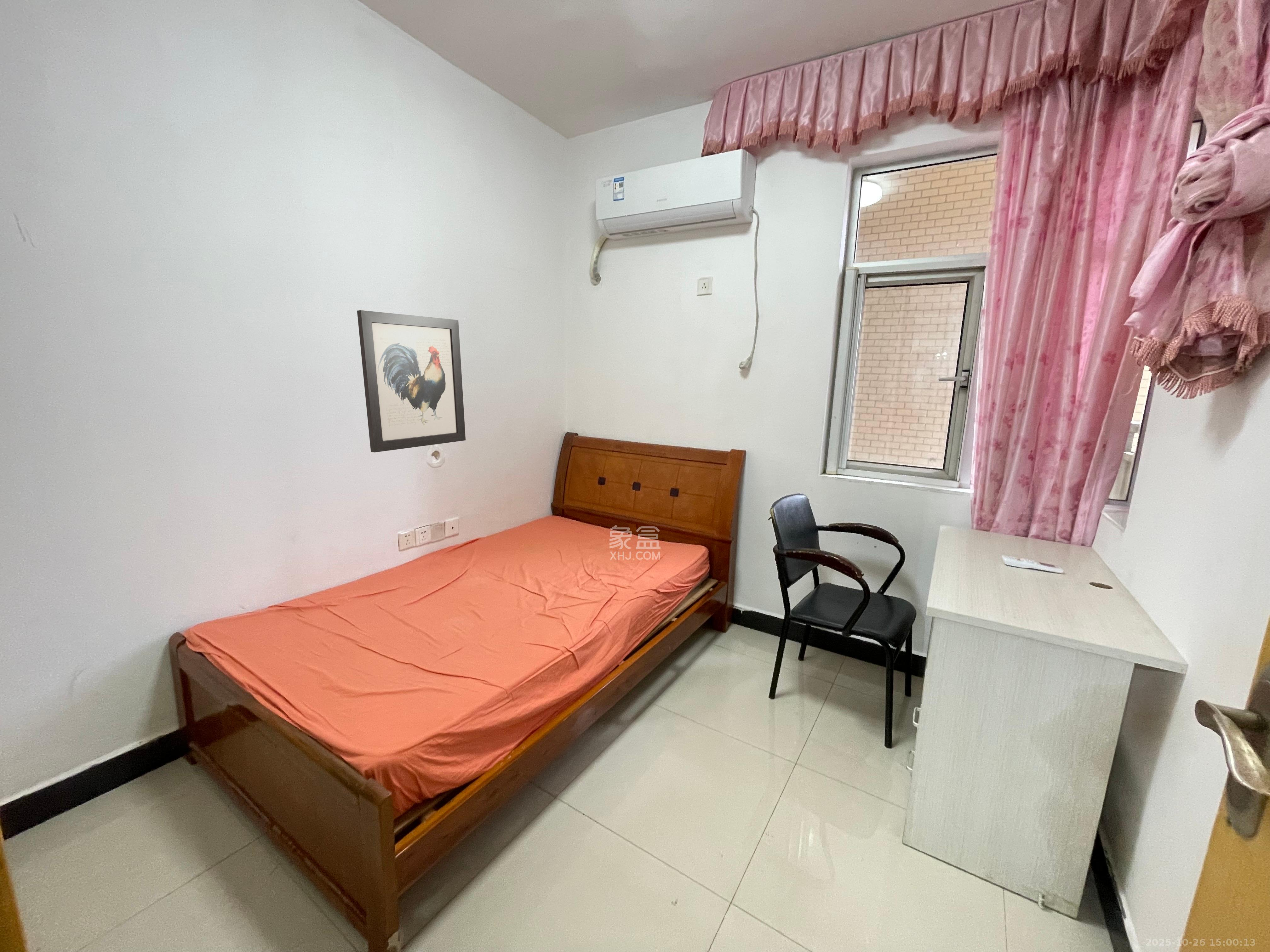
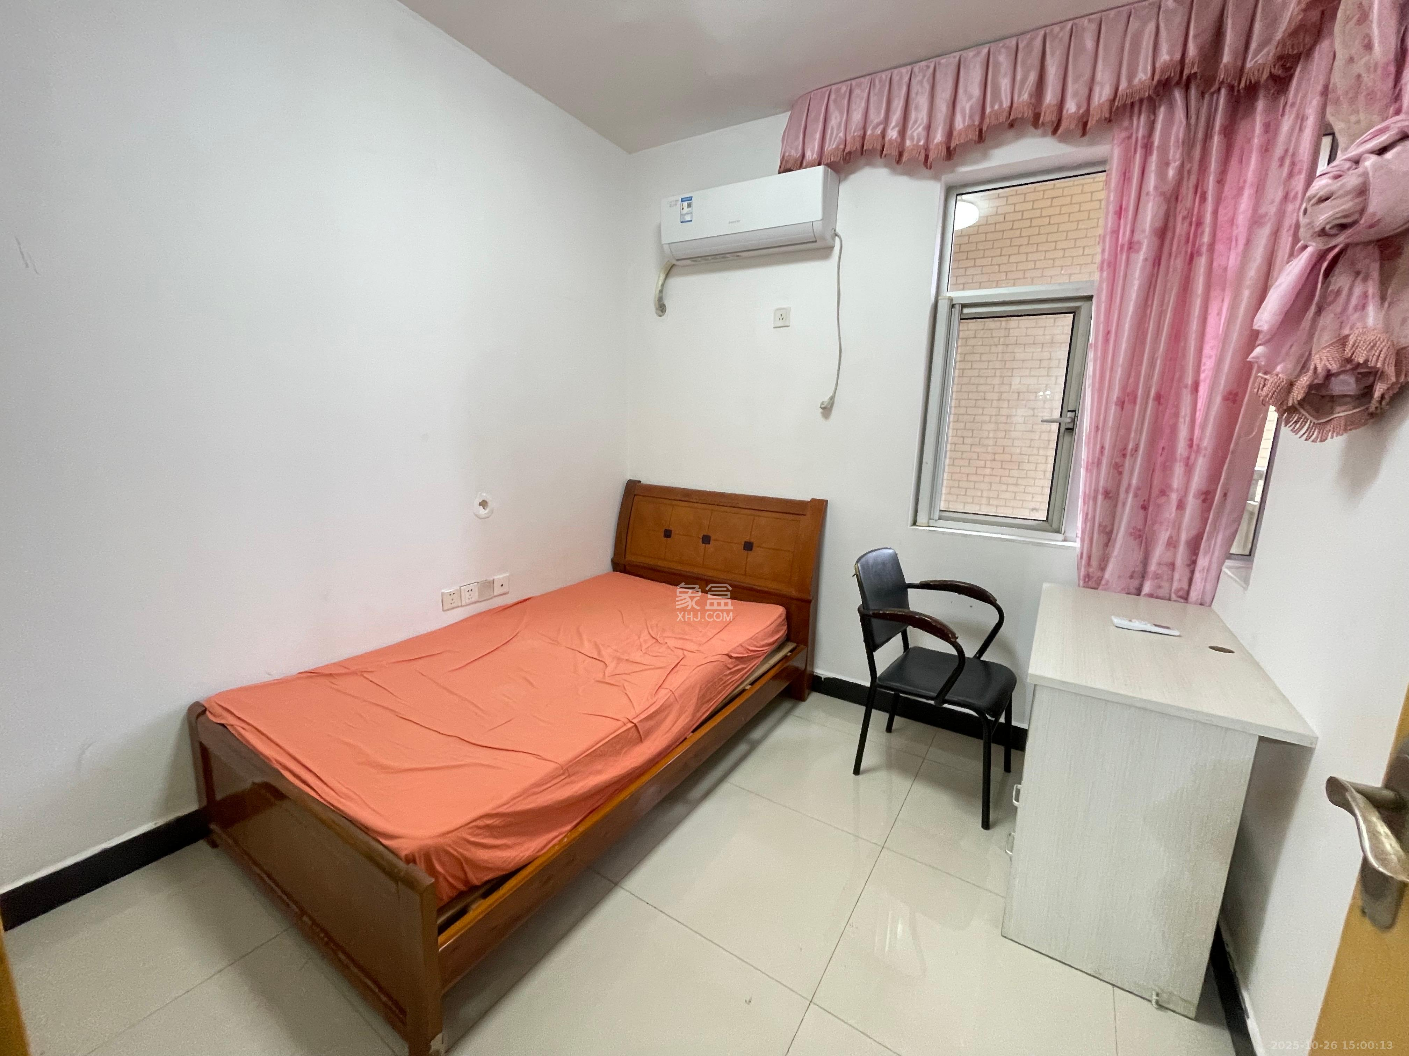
- wall art [357,310,466,453]
